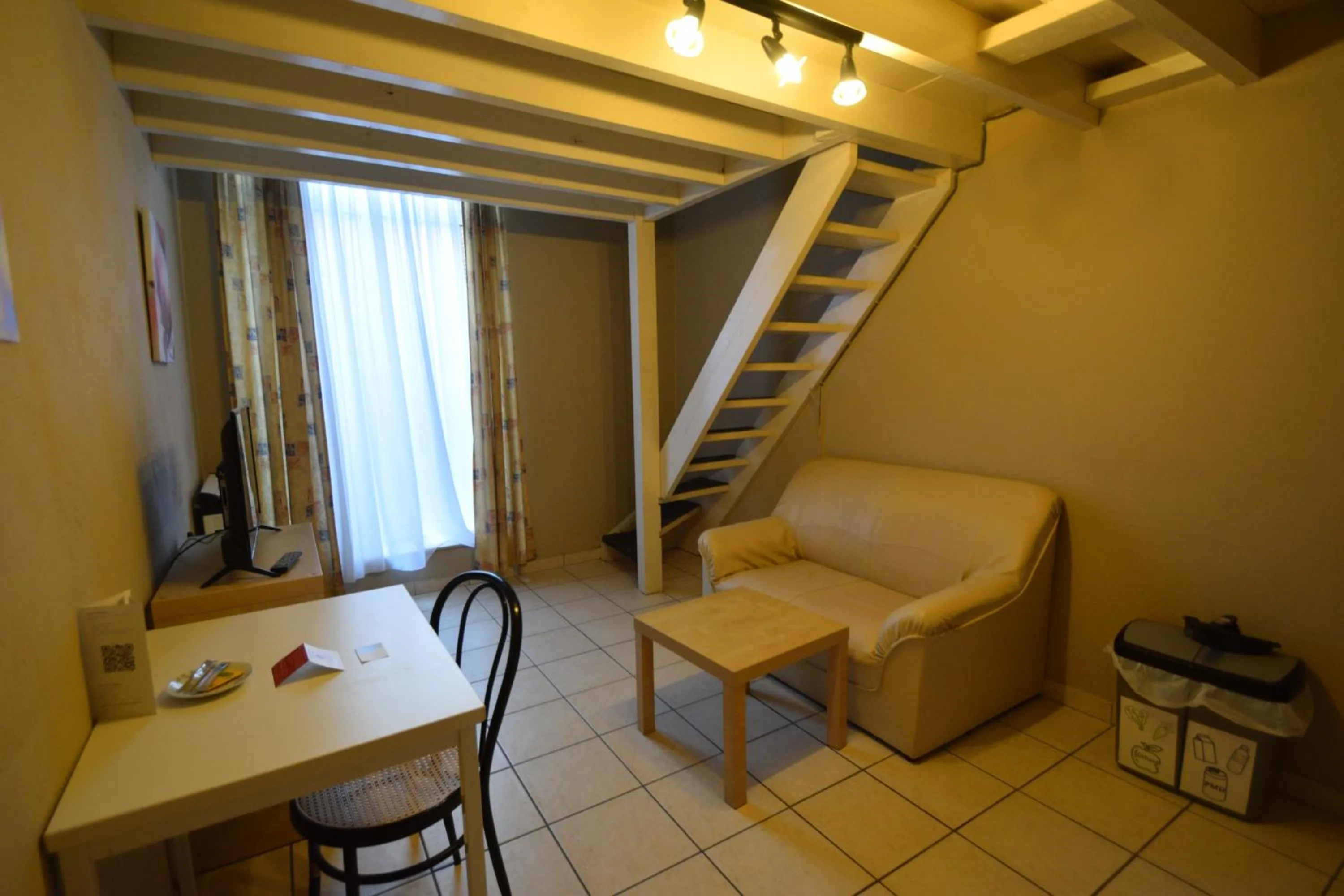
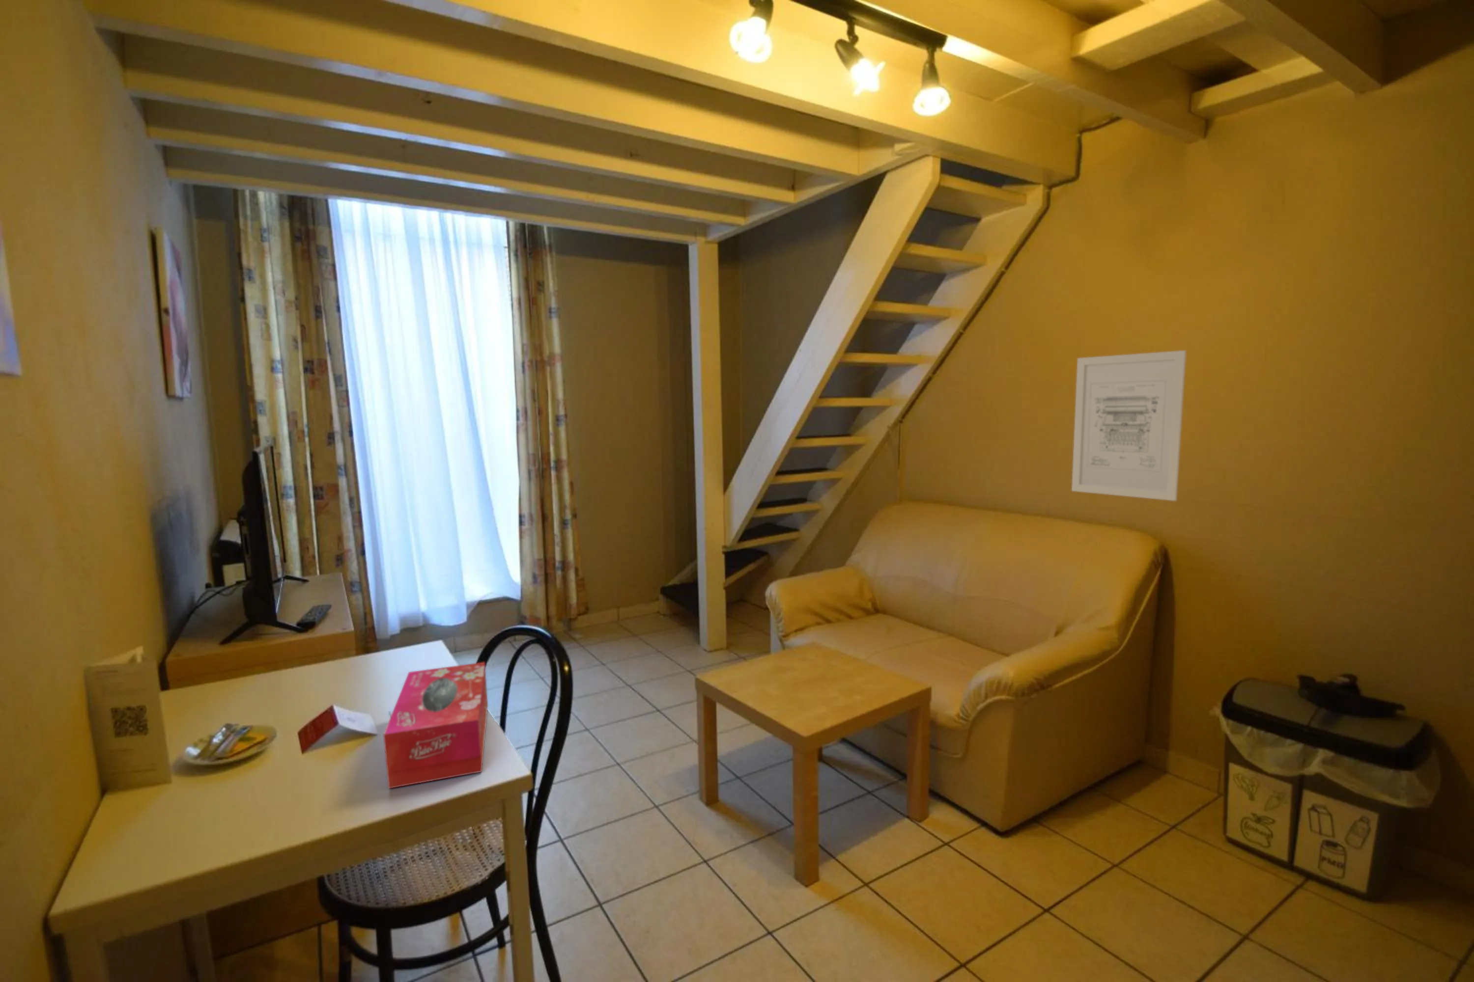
+ wall art [1072,350,1187,501]
+ tissue box [383,661,488,789]
